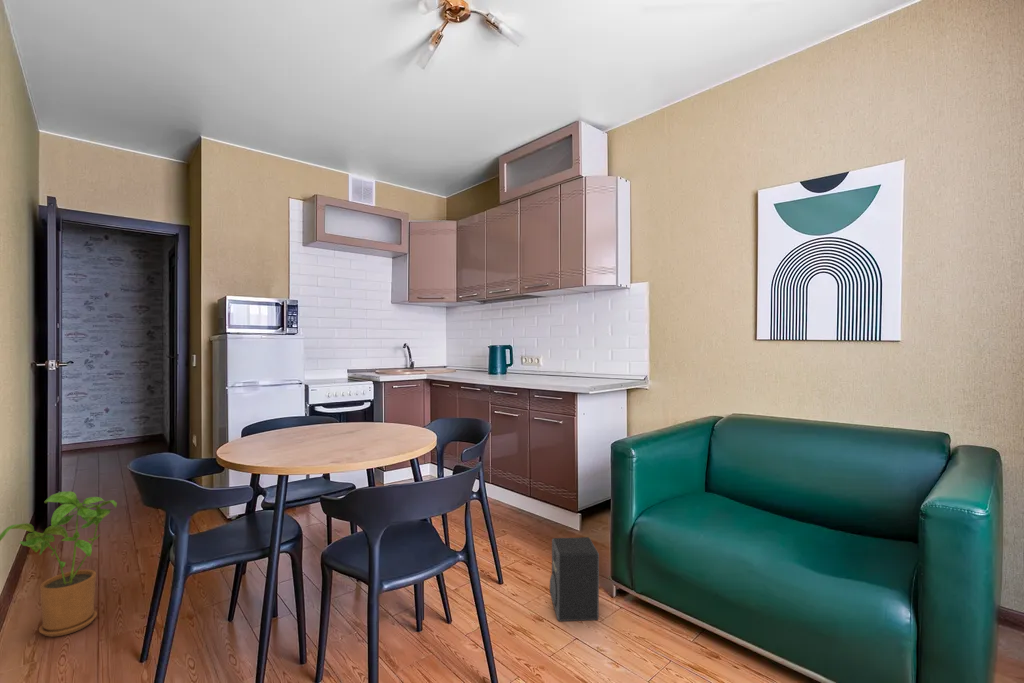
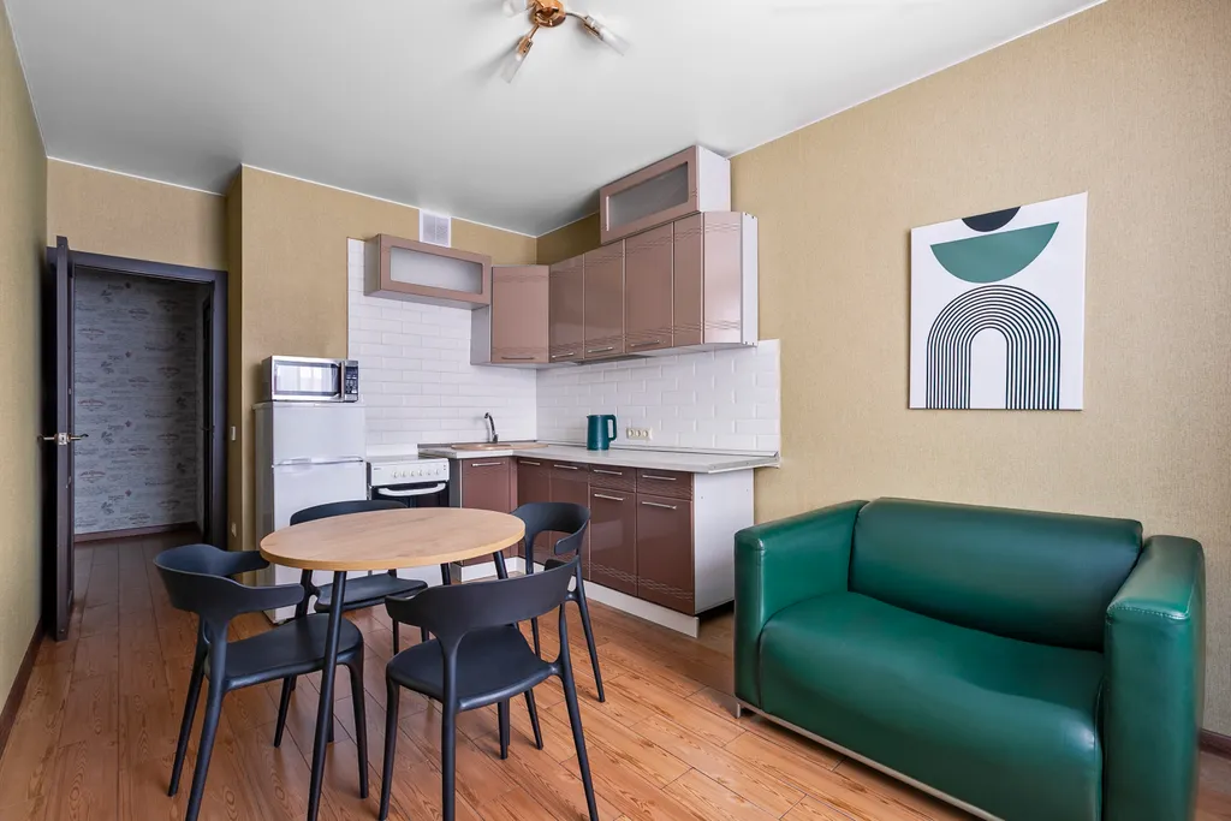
- speaker [549,536,600,622]
- house plant [0,490,118,638]
